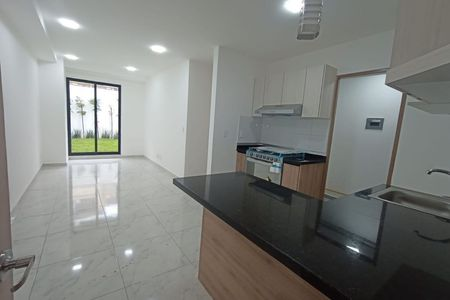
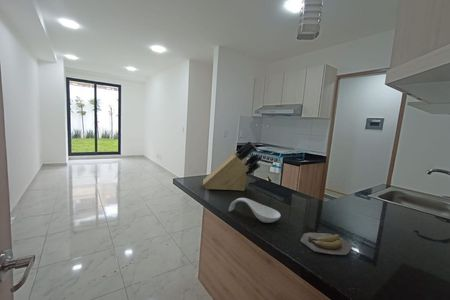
+ spoon rest [228,197,282,224]
+ knife block [202,140,263,192]
+ banana [299,232,353,256]
